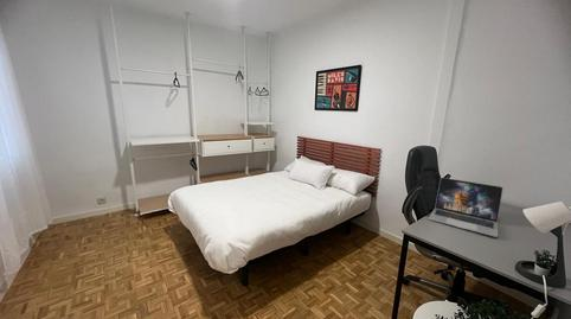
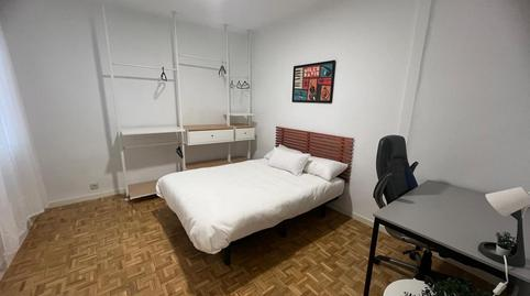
- laptop [428,177,503,238]
